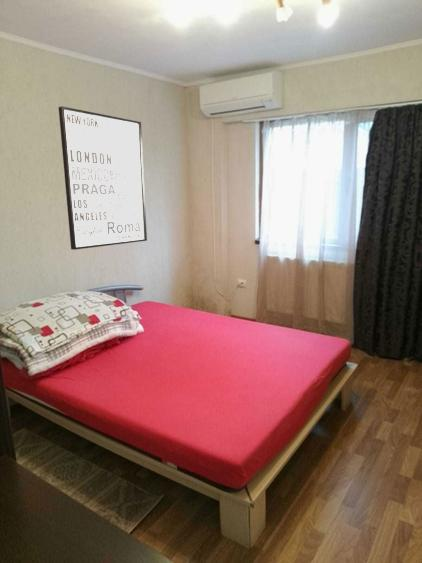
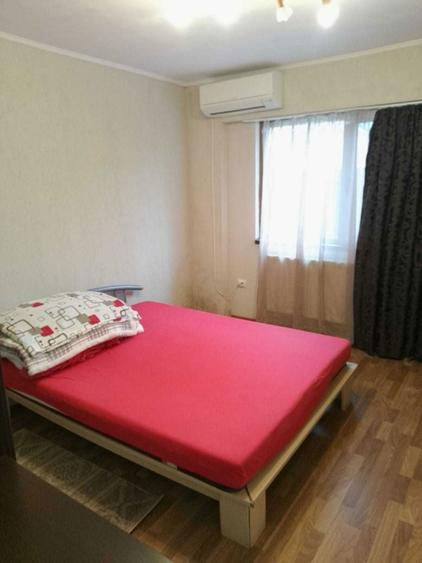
- wall art [58,105,148,251]
